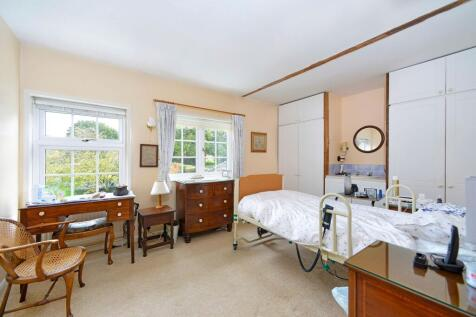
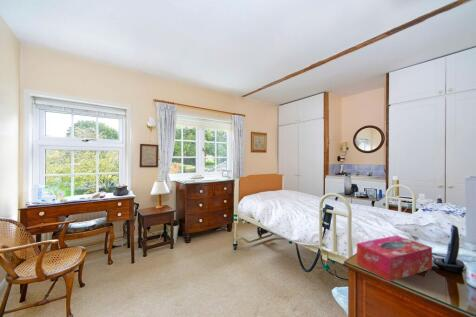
+ tissue box [356,234,433,283]
